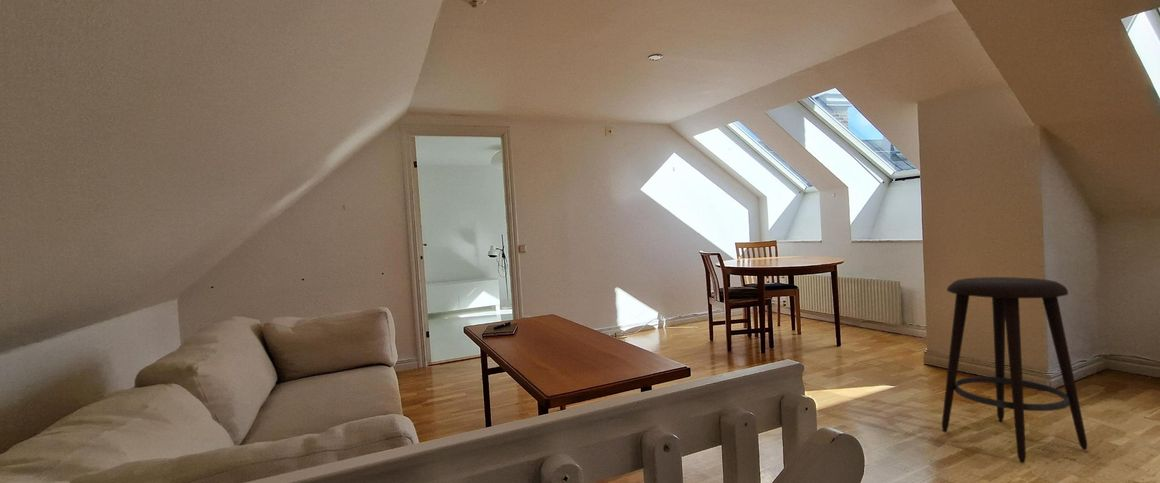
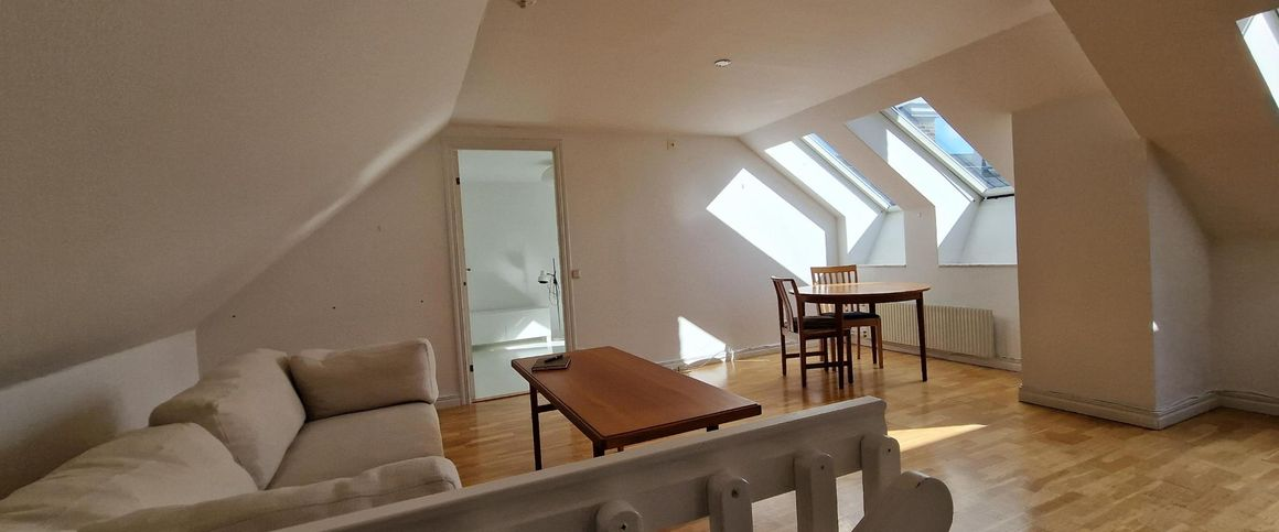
- stool [941,276,1088,464]
